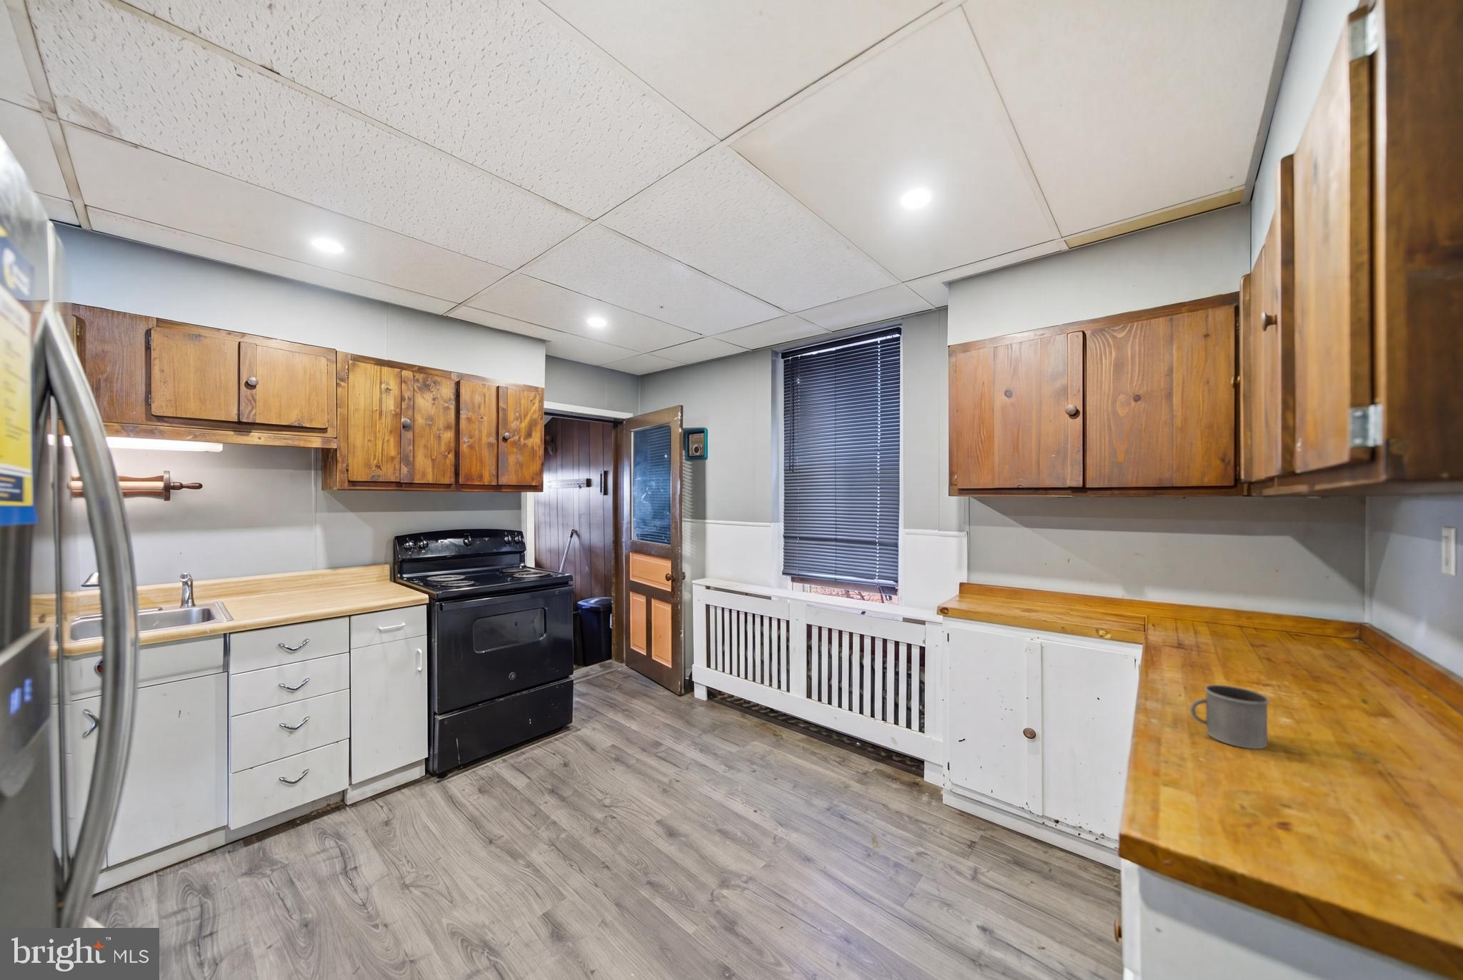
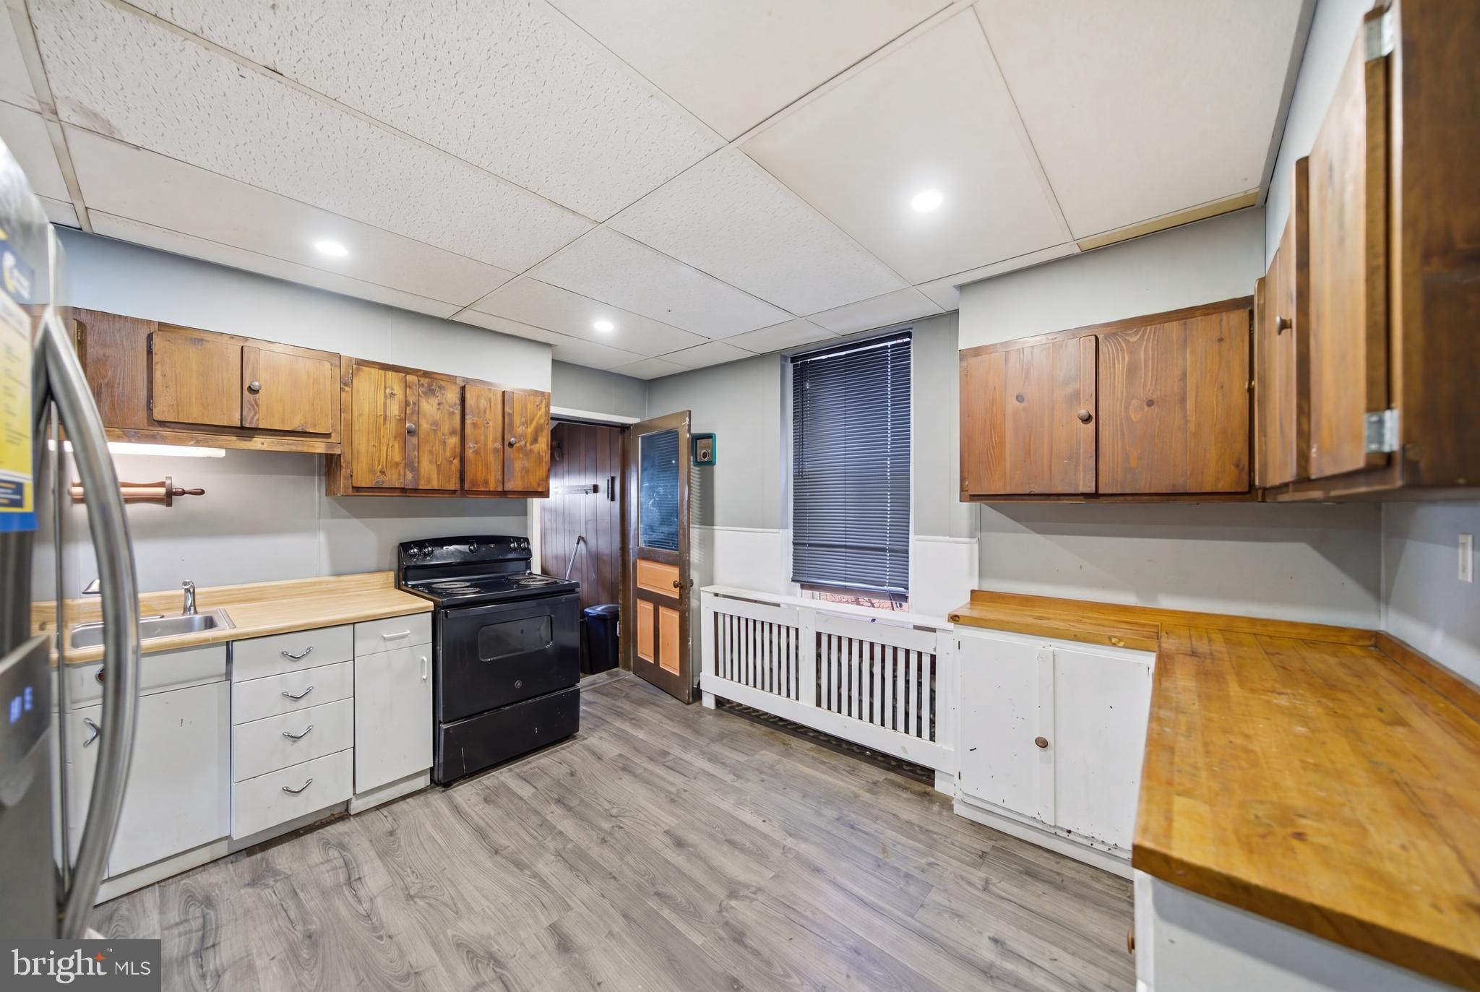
- mug [1189,684,1270,750]
